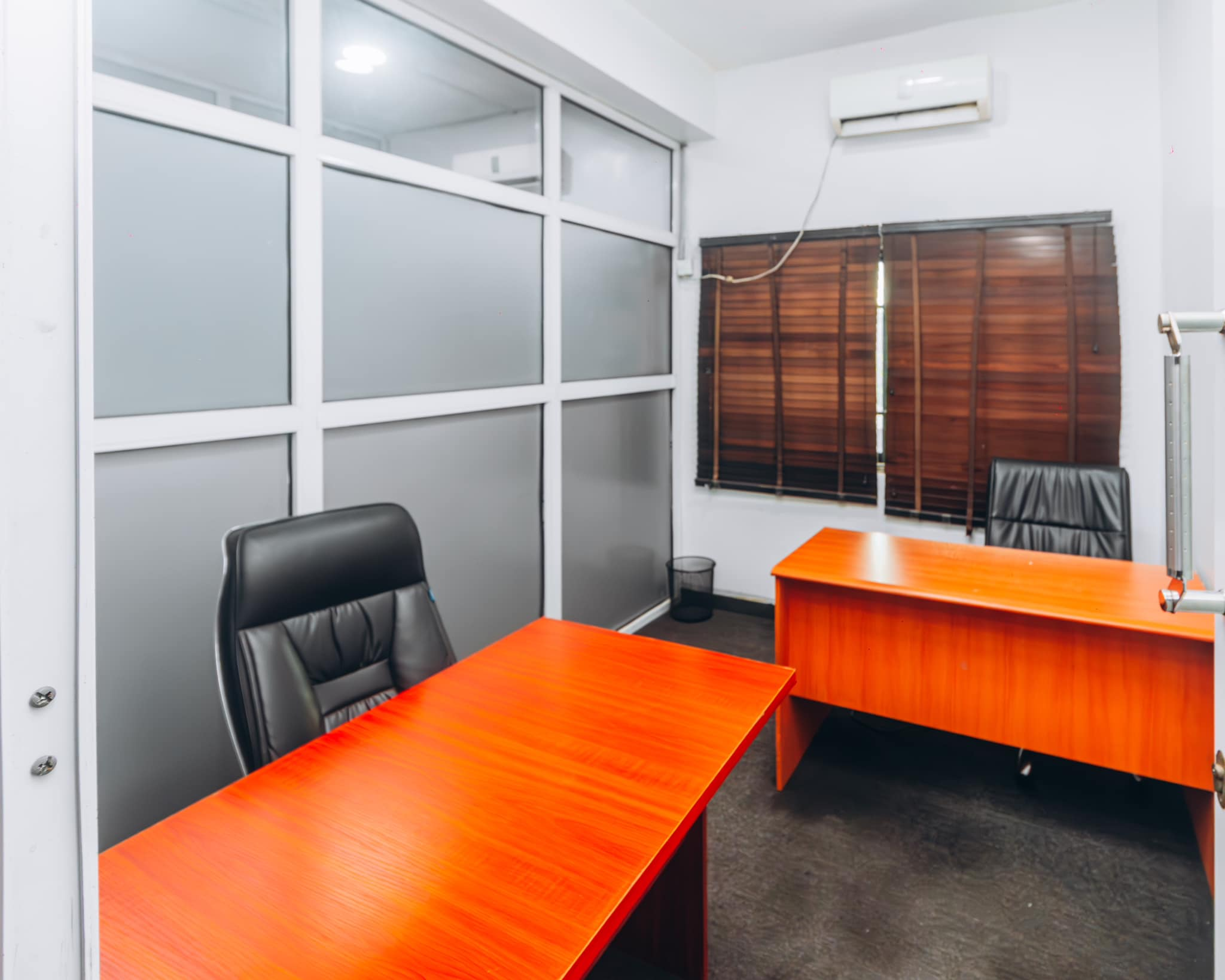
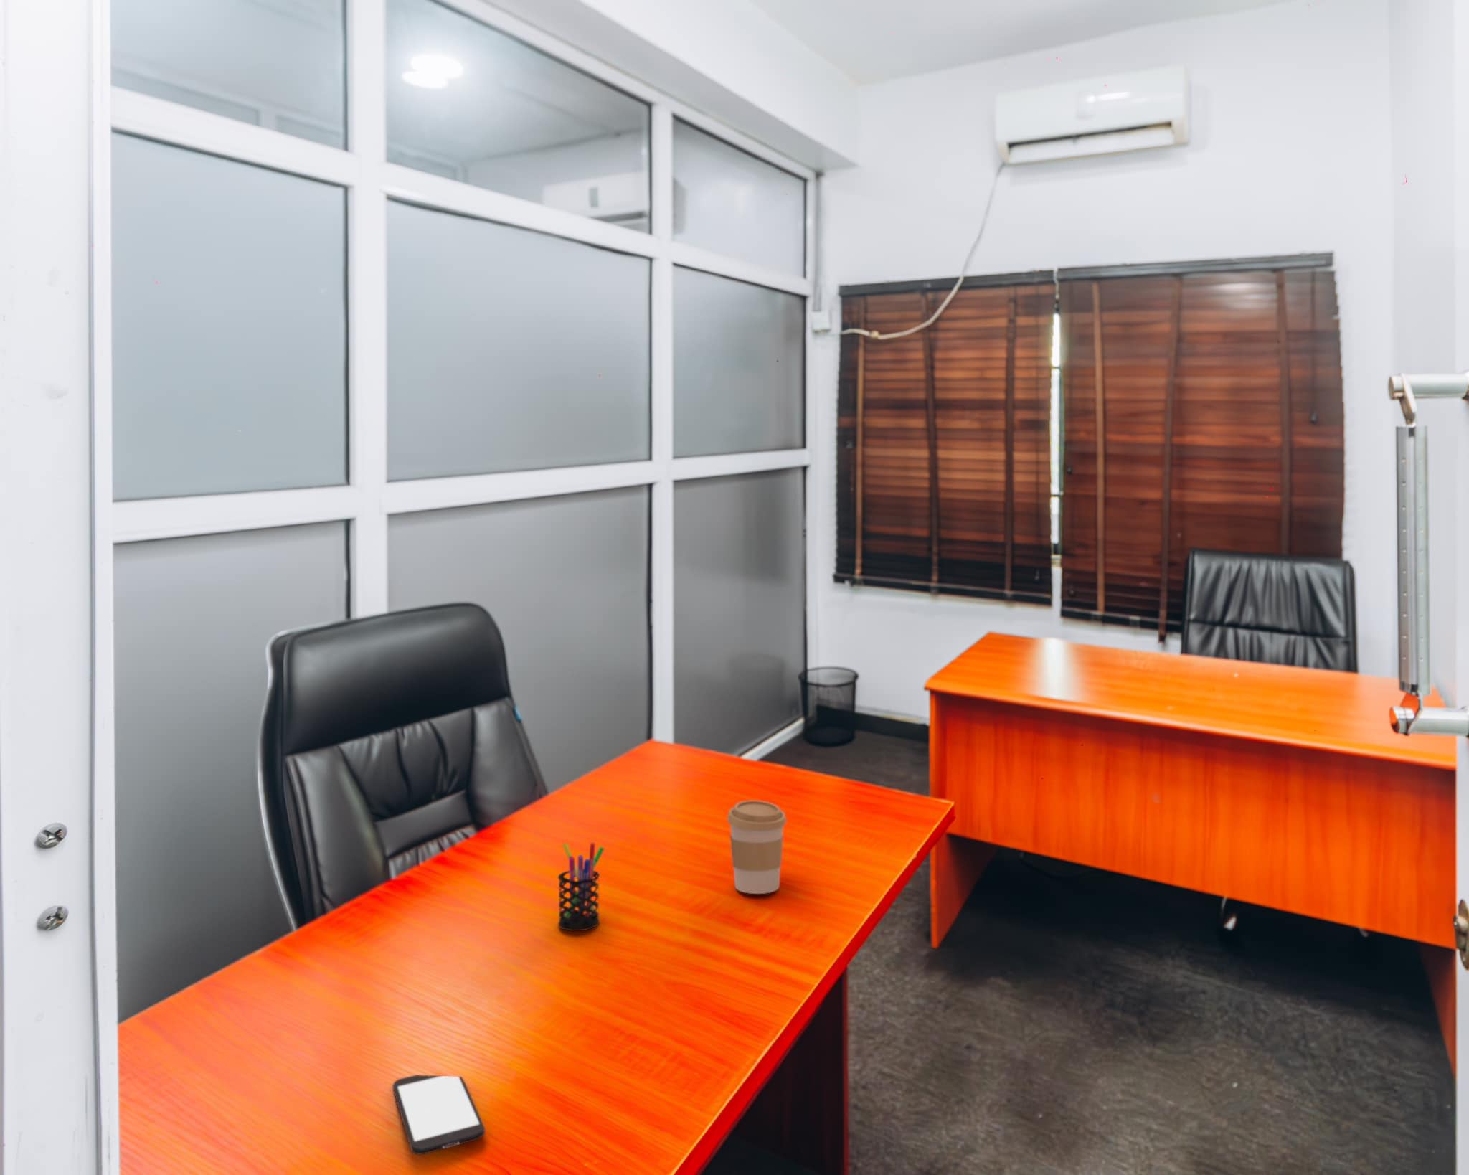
+ smartphone [392,1074,486,1156]
+ coffee cup [727,800,787,894]
+ pen holder [558,842,606,932]
